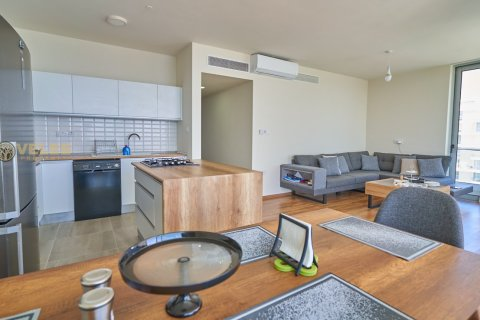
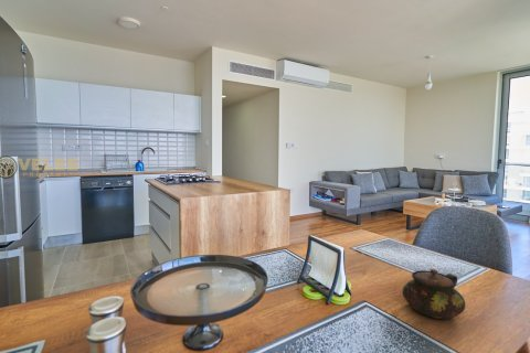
+ teapot [402,268,466,320]
